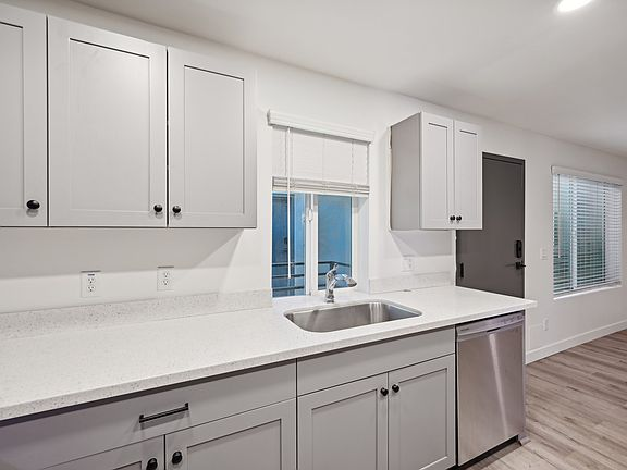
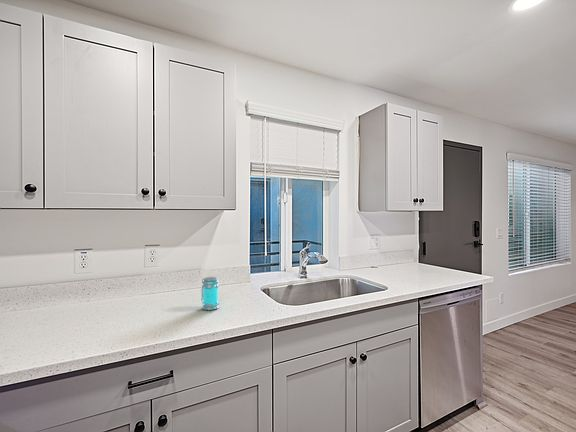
+ jar [200,276,220,311]
